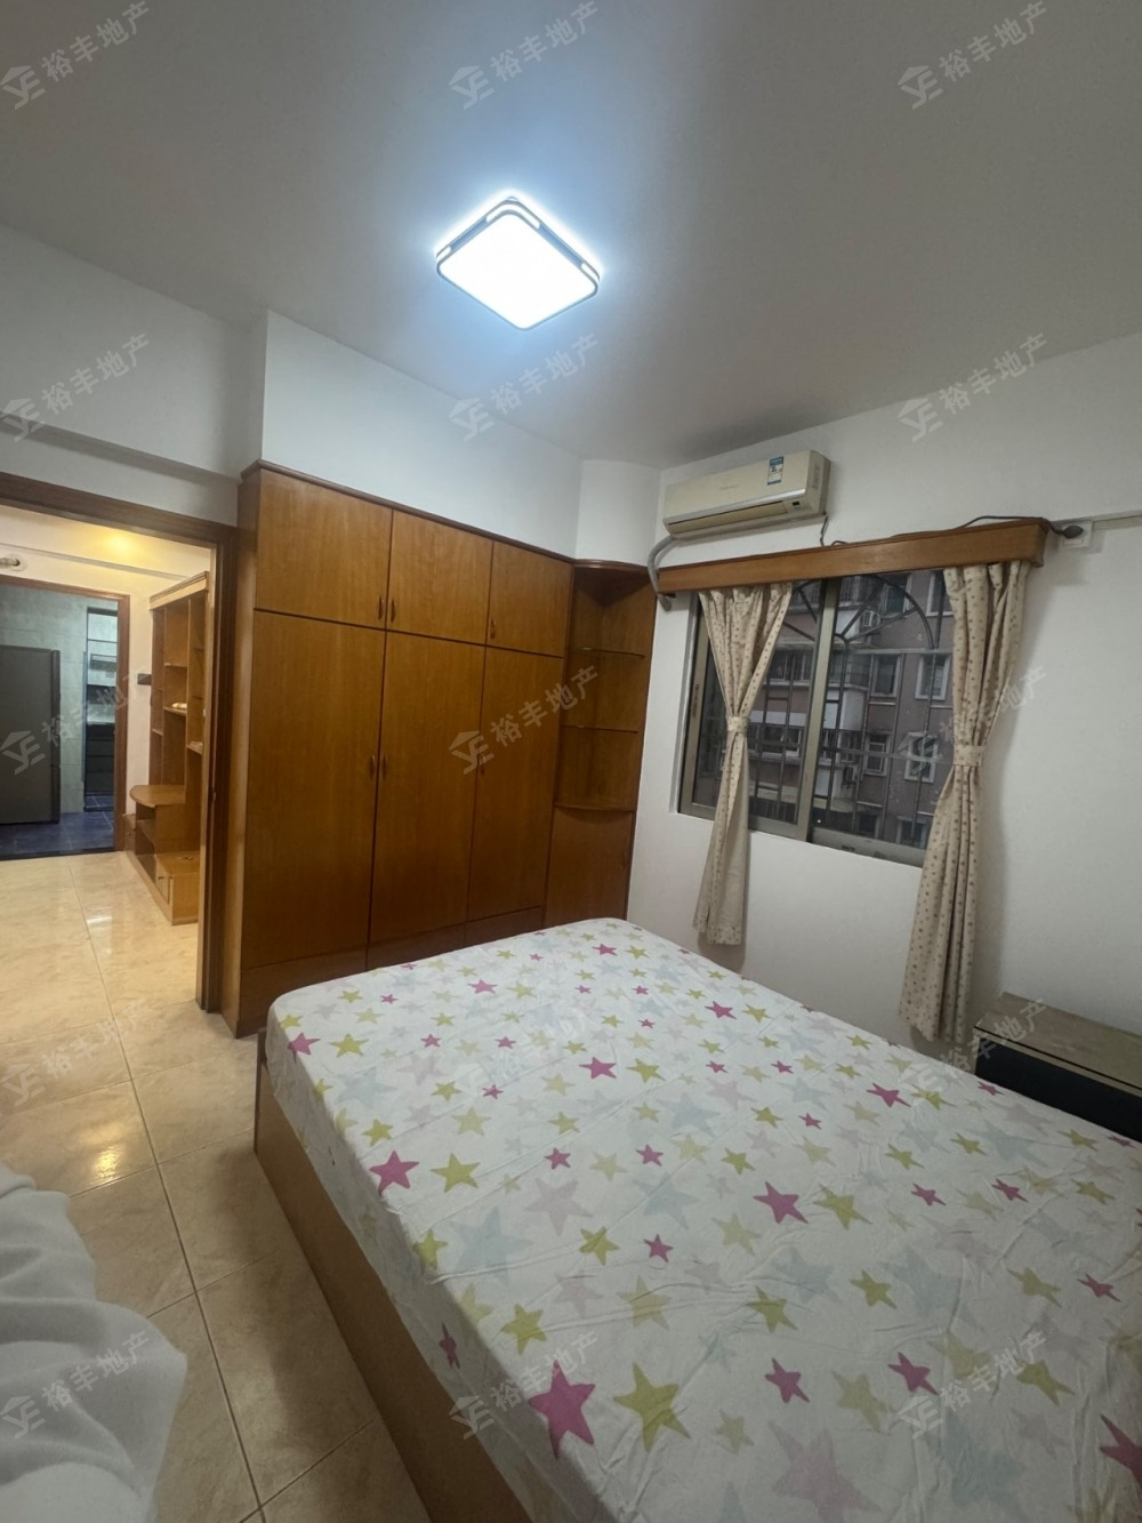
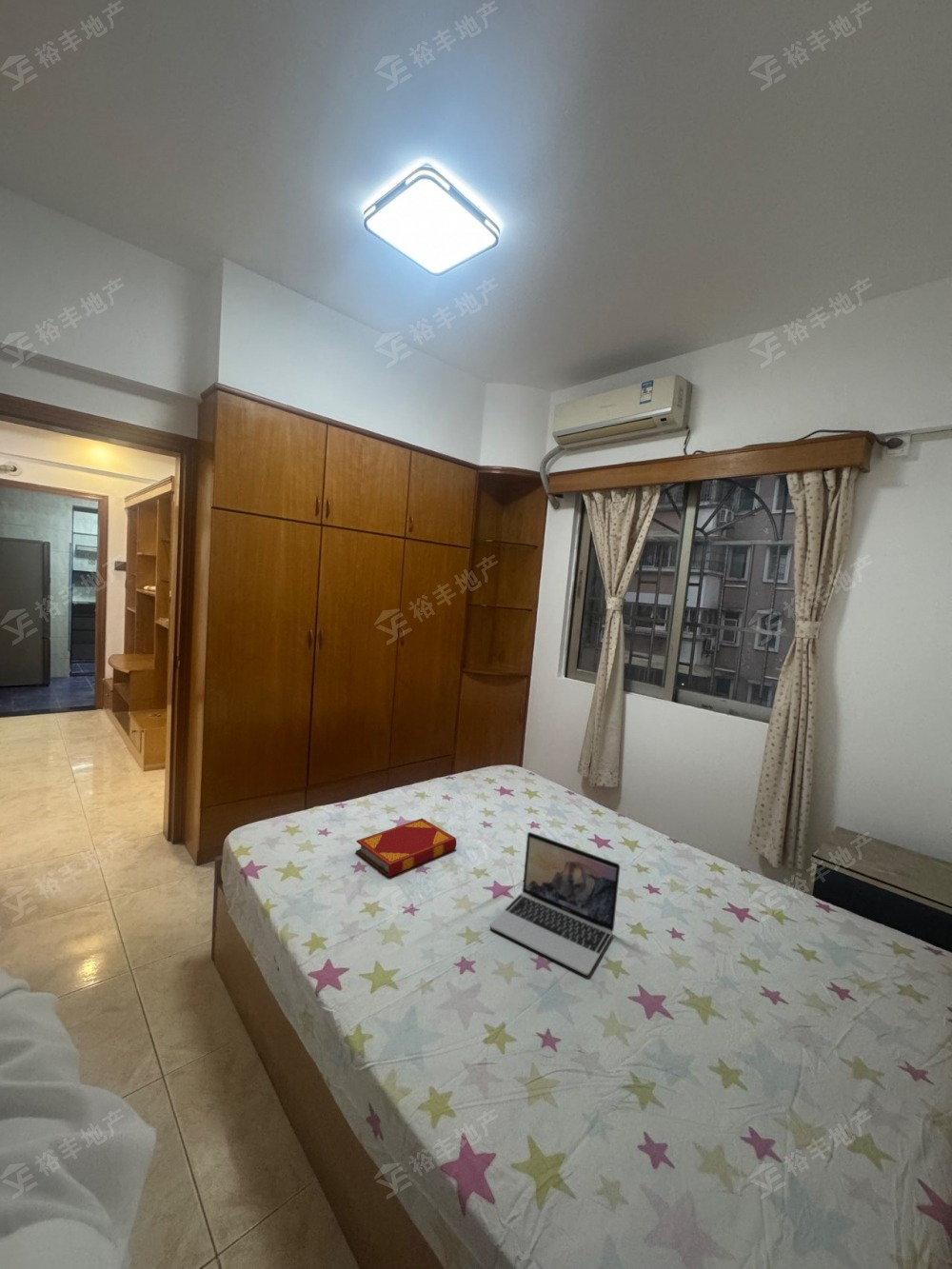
+ hardback book [355,818,457,878]
+ laptop [489,831,621,976]
